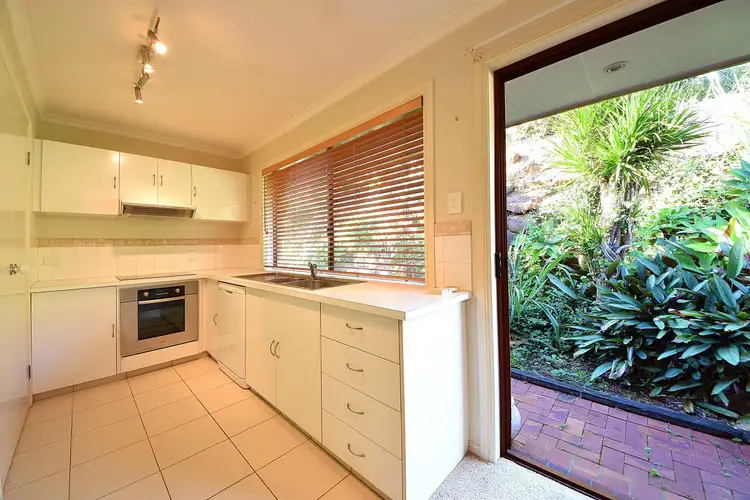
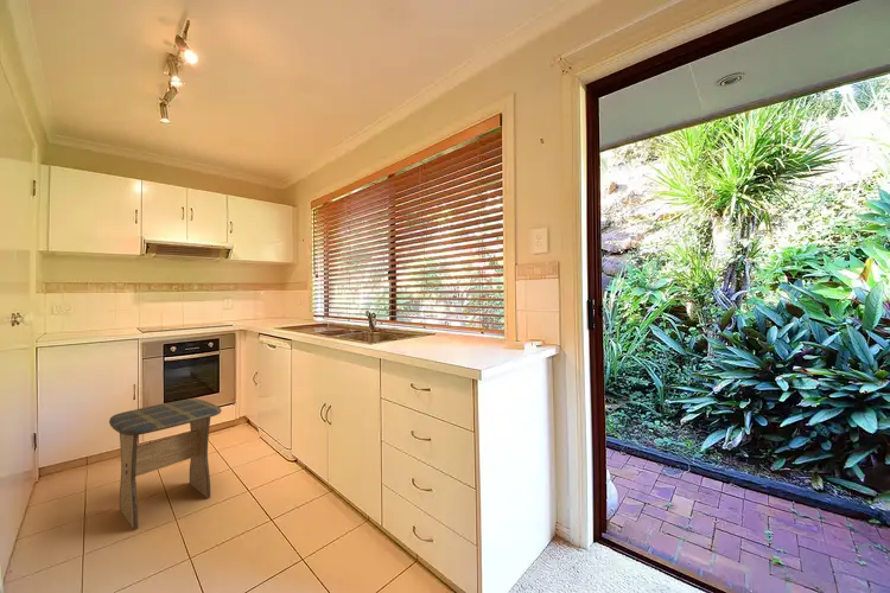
+ stool [108,397,223,531]
